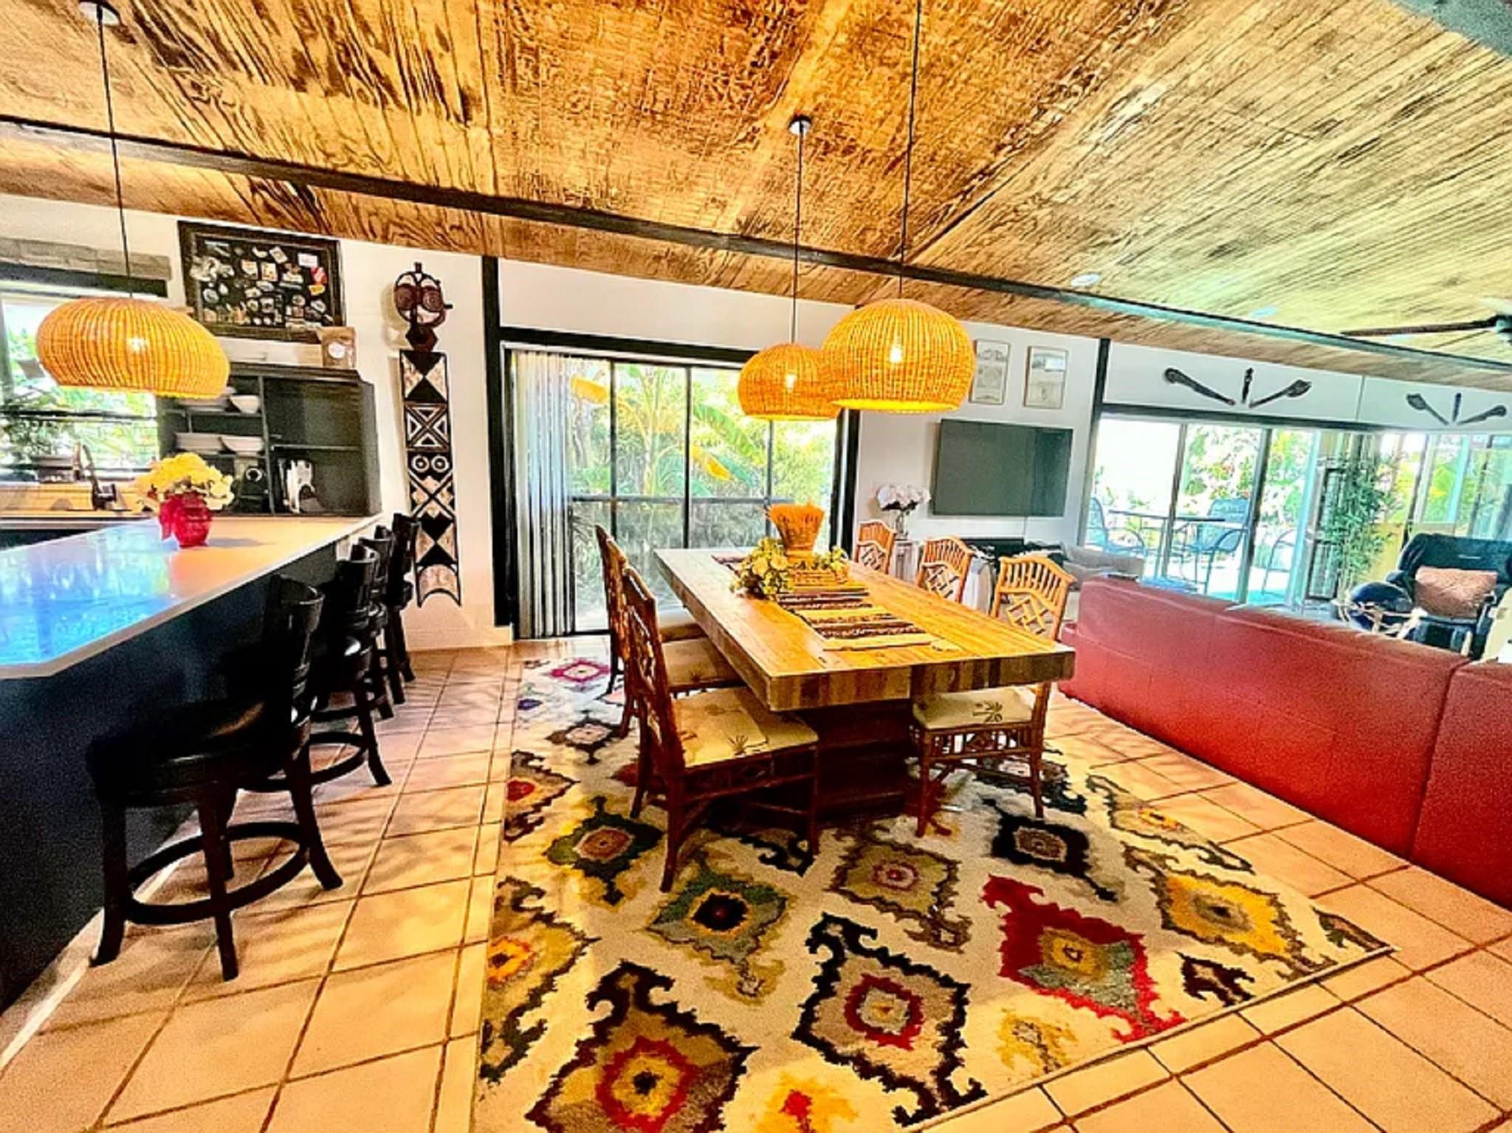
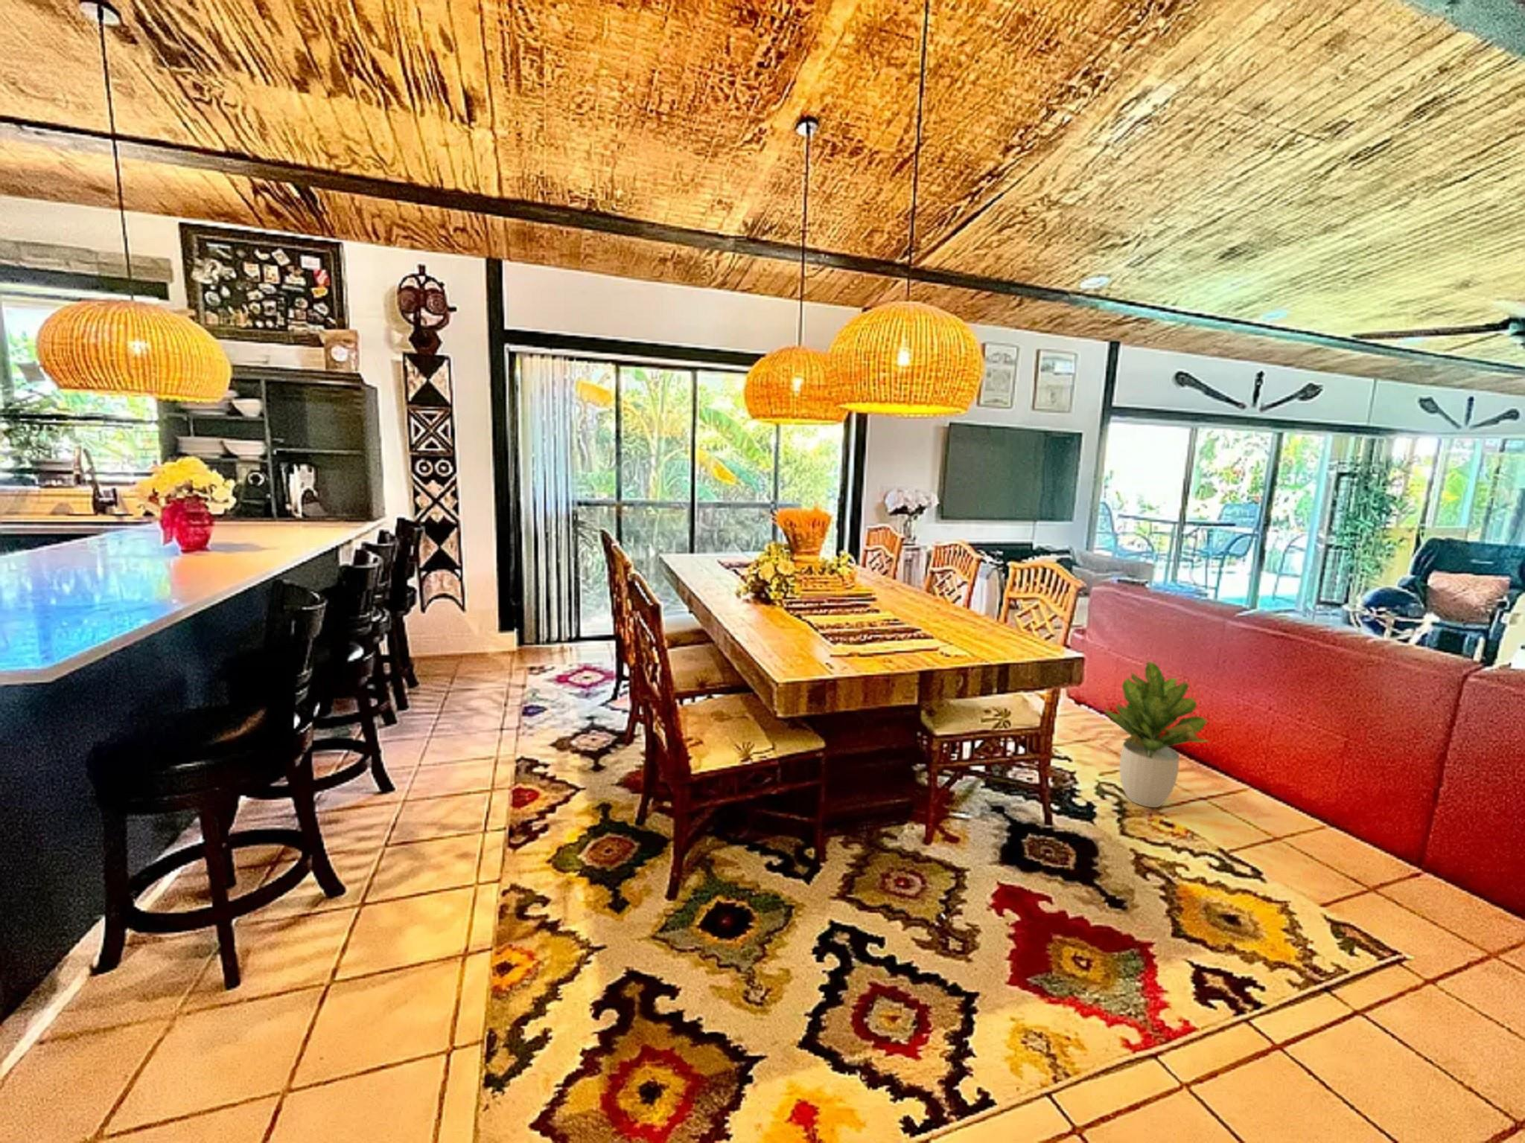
+ potted plant [1105,660,1209,808]
